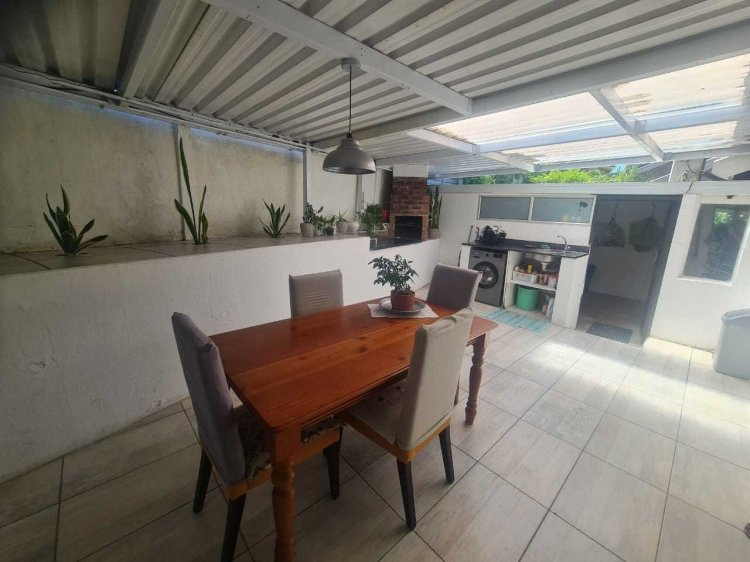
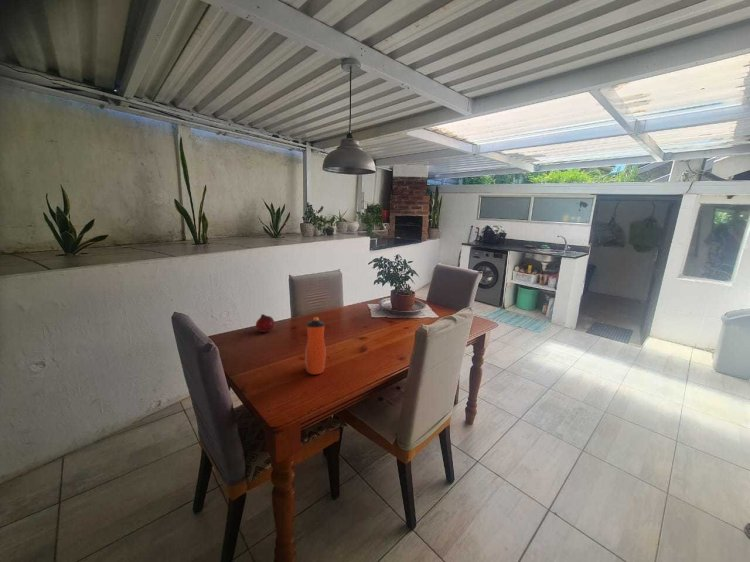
+ fruit [255,313,275,333]
+ water bottle [304,316,327,375]
